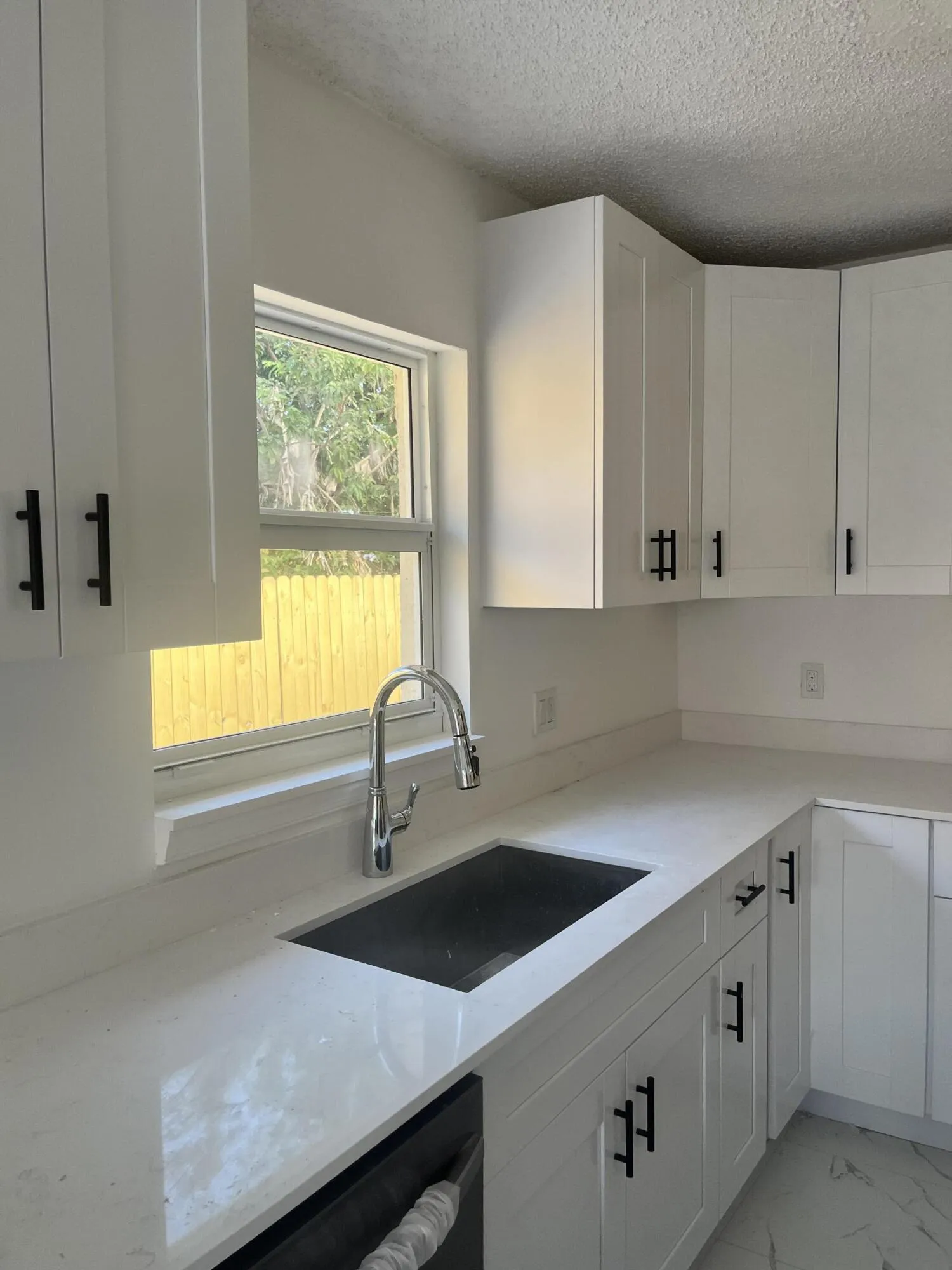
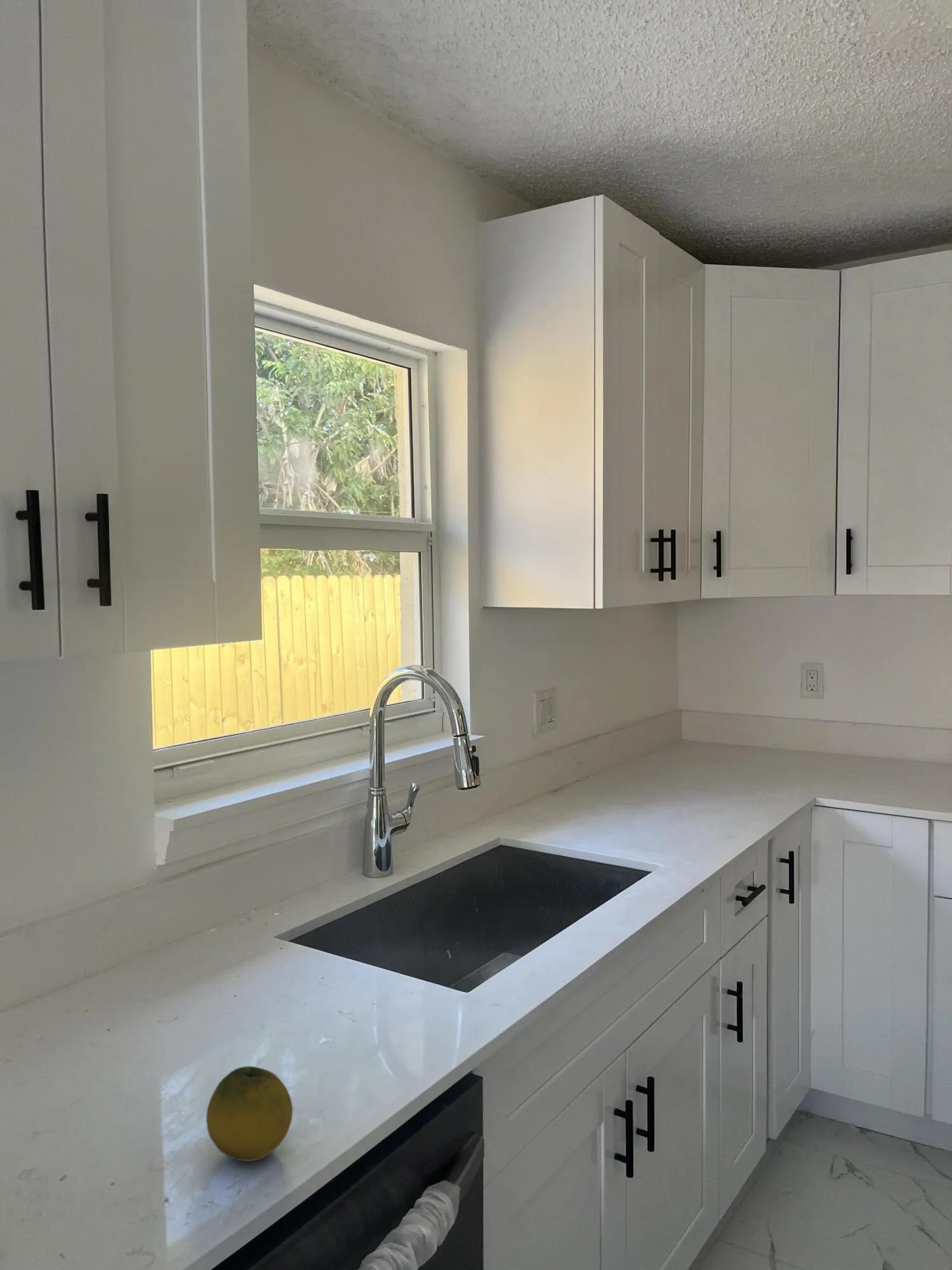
+ fruit [206,1066,293,1162]
